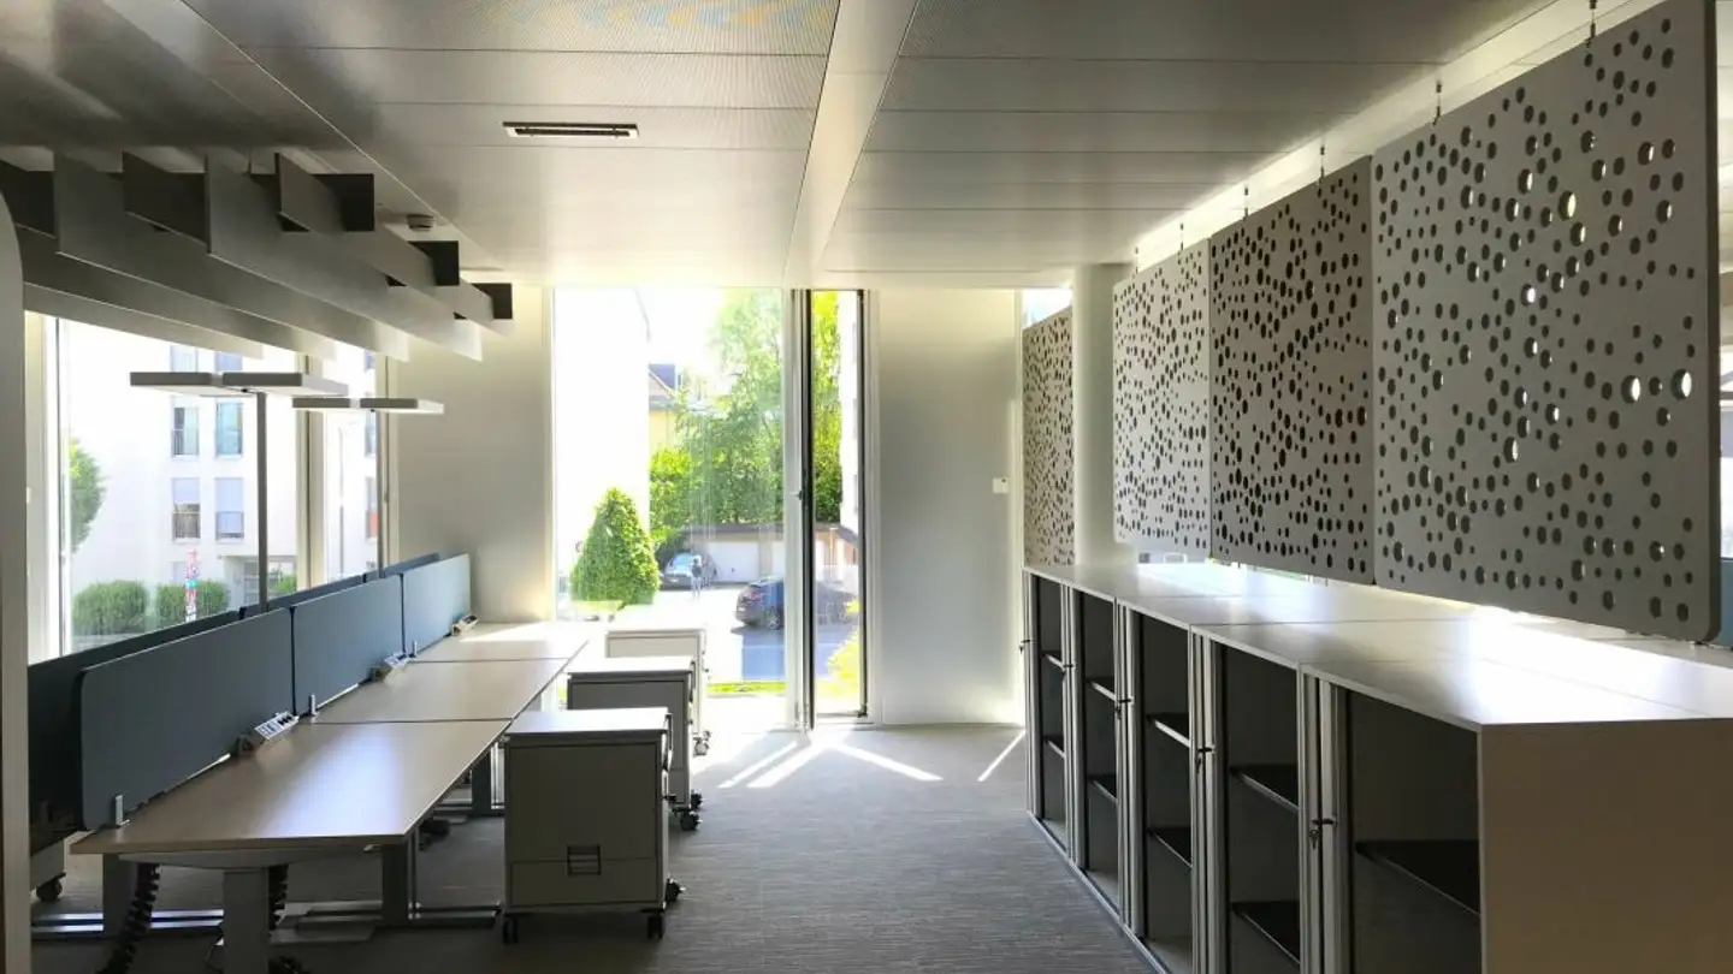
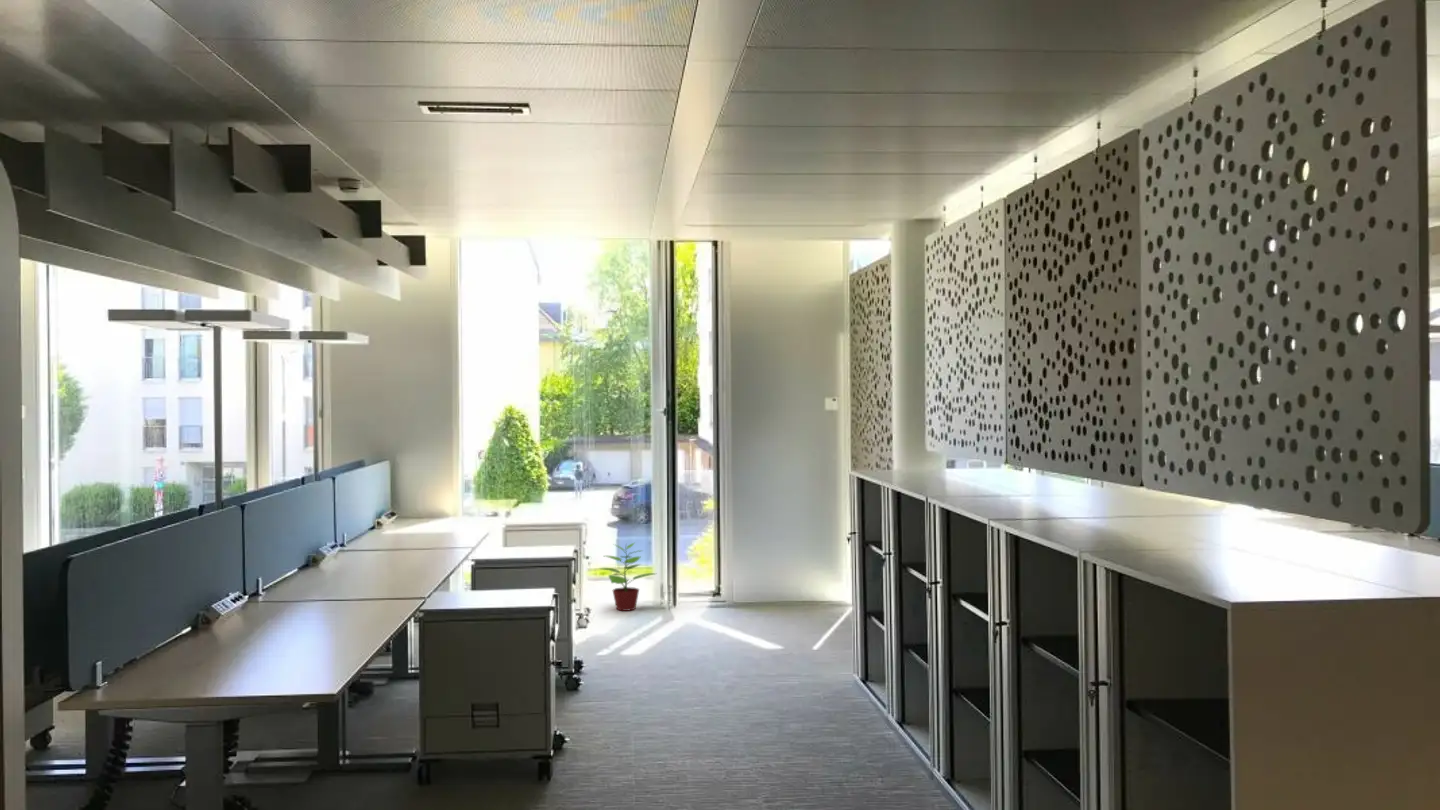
+ potted plant [598,541,657,612]
